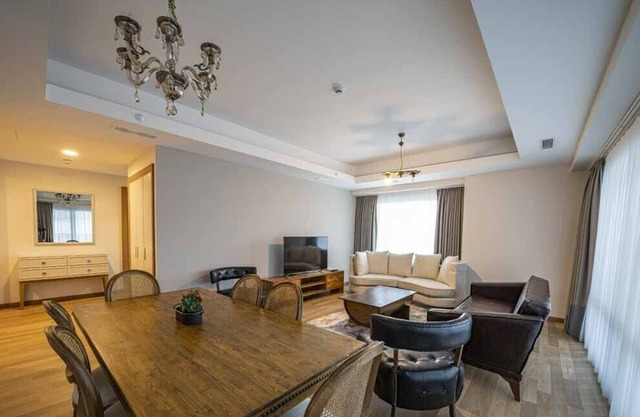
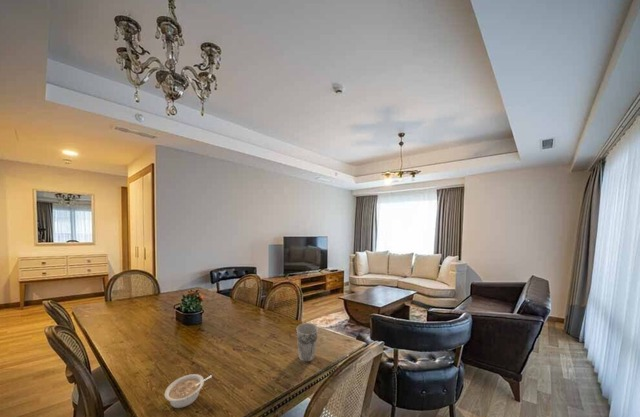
+ legume [164,373,213,409]
+ cup [296,322,319,362]
